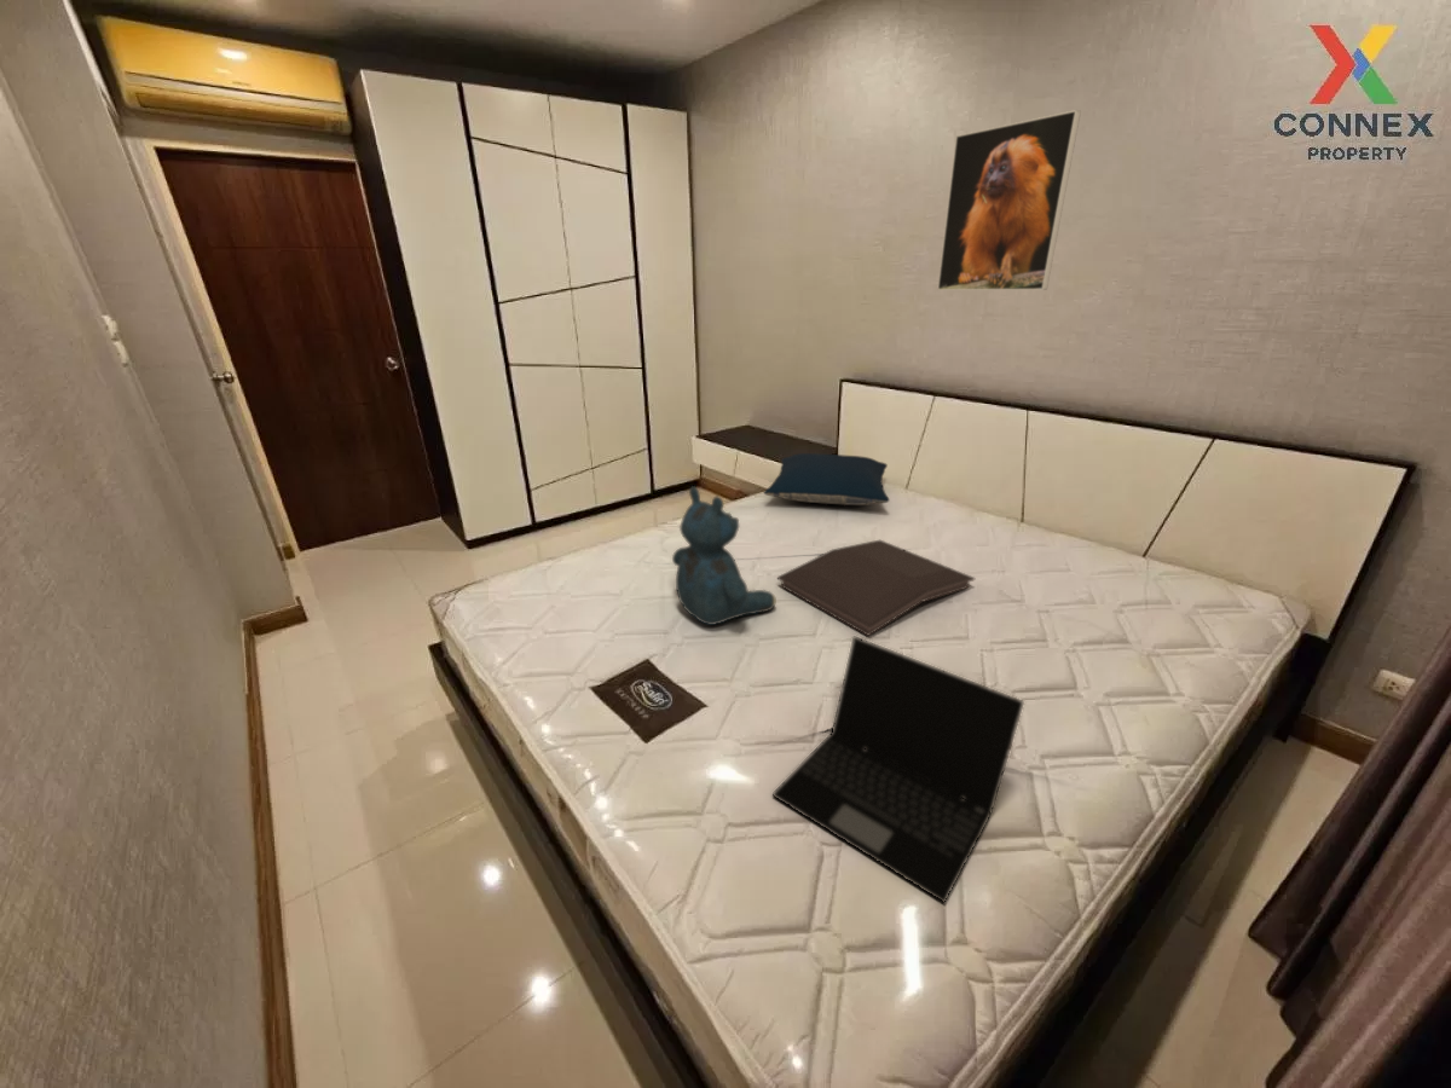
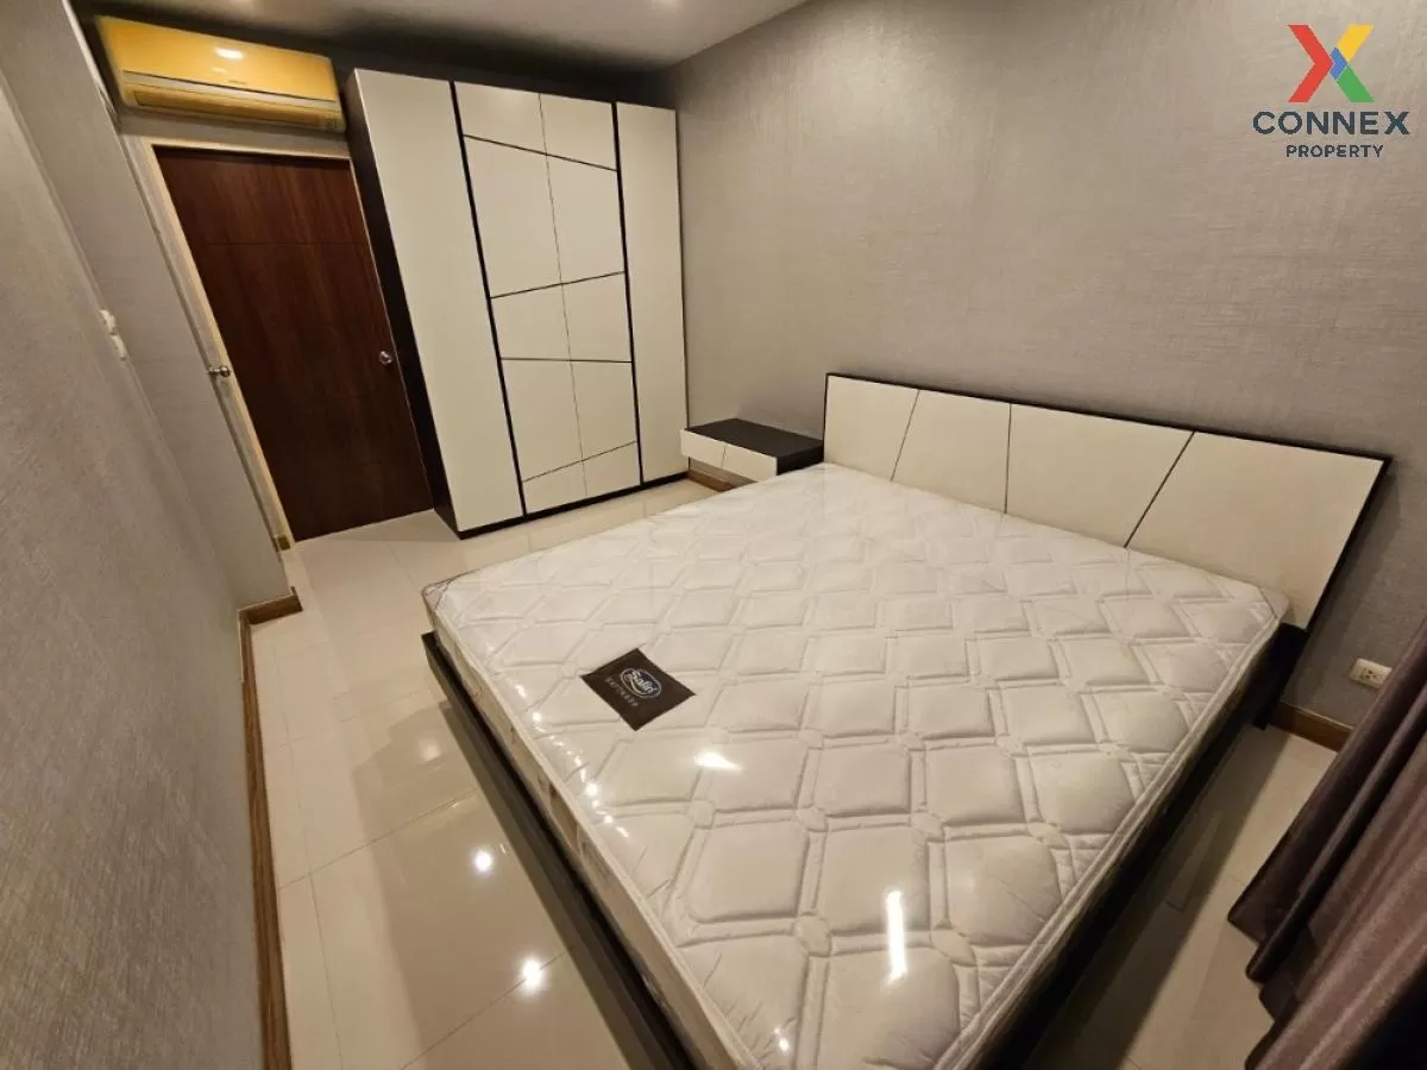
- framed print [936,109,1082,291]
- serving tray [776,539,976,637]
- teddy bear [671,485,777,626]
- laptop [771,635,1025,904]
- pillow [763,452,890,507]
